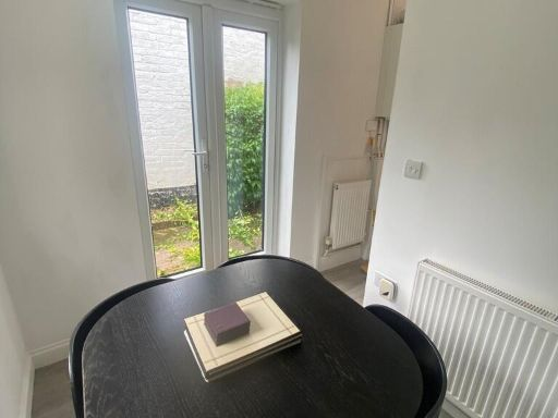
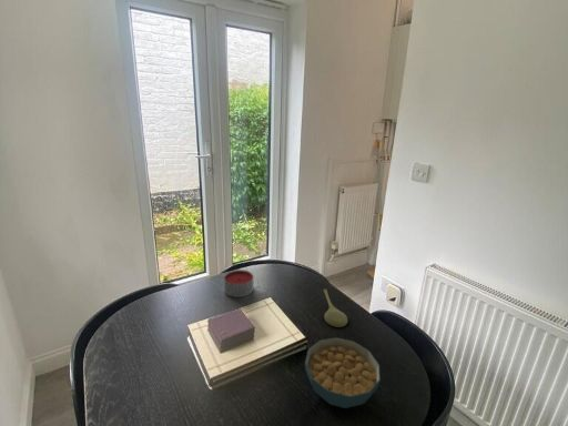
+ candle [223,268,254,298]
+ spoon [322,288,348,328]
+ cereal bowl [304,336,382,409]
